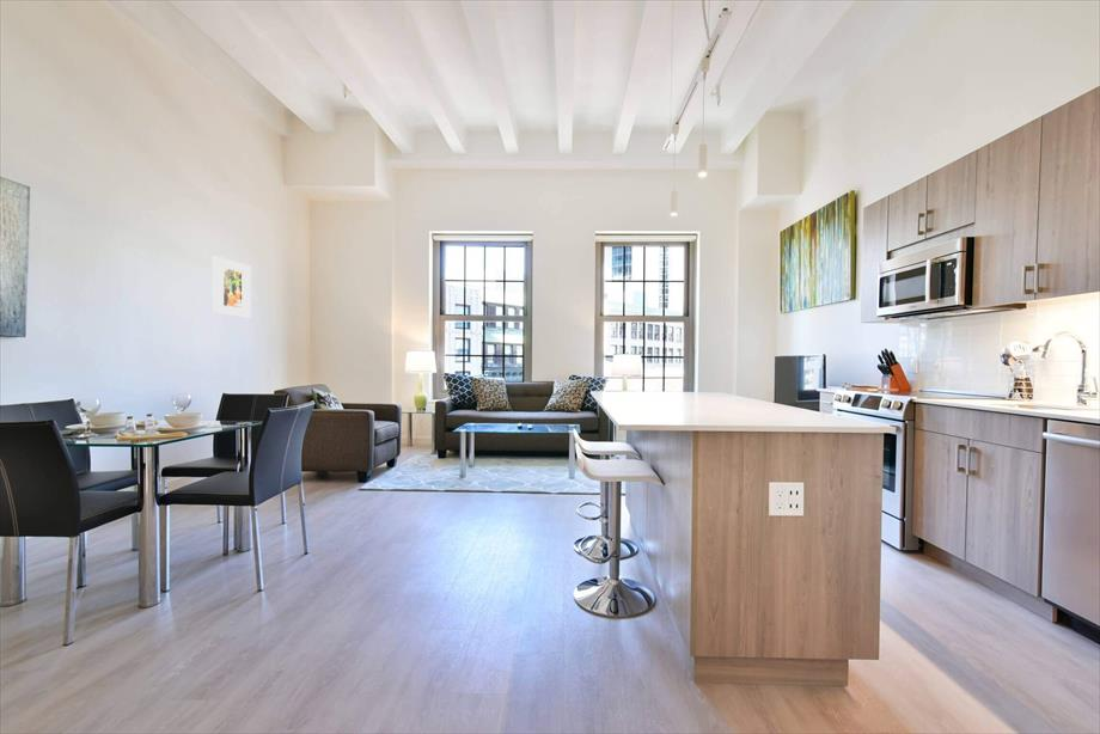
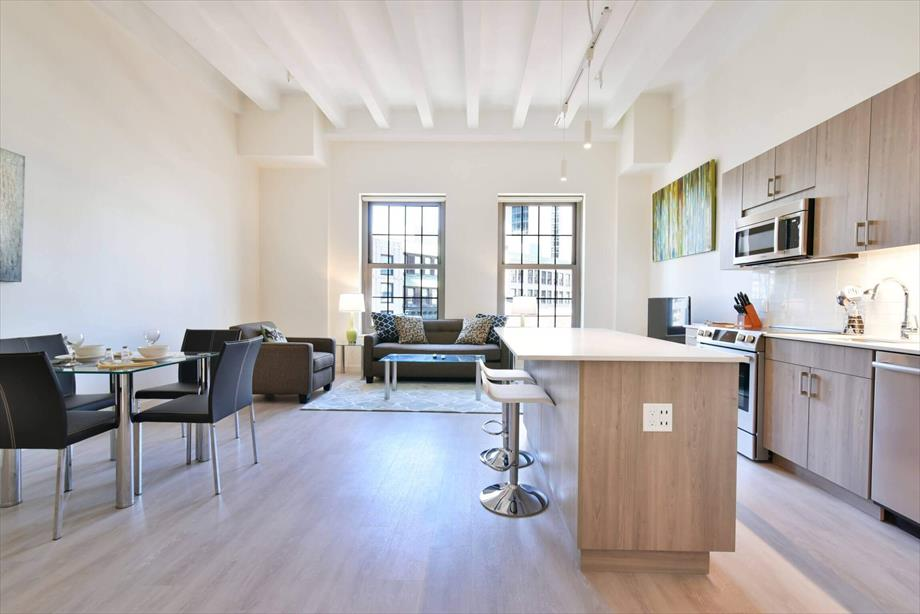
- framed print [210,255,252,319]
